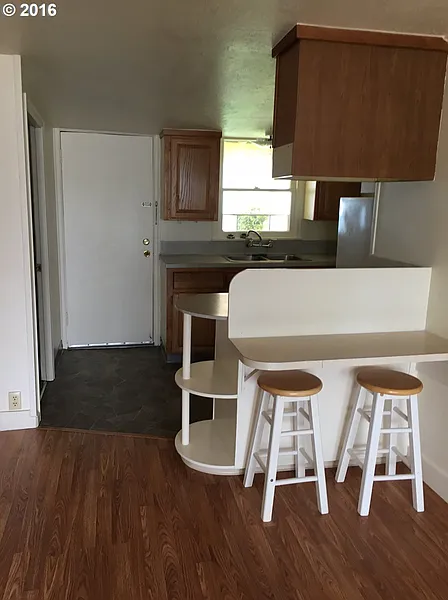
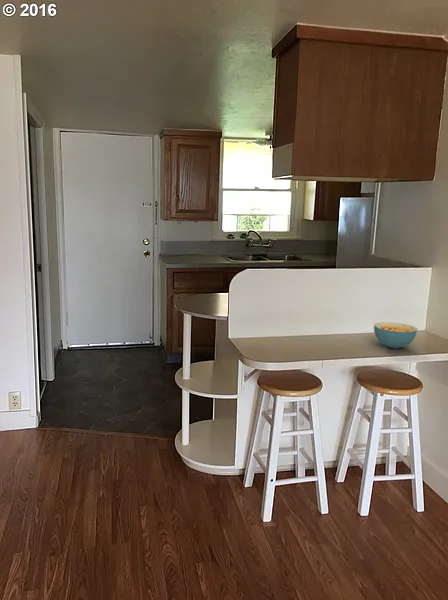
+ cereal bowl [373,321,418,349]
